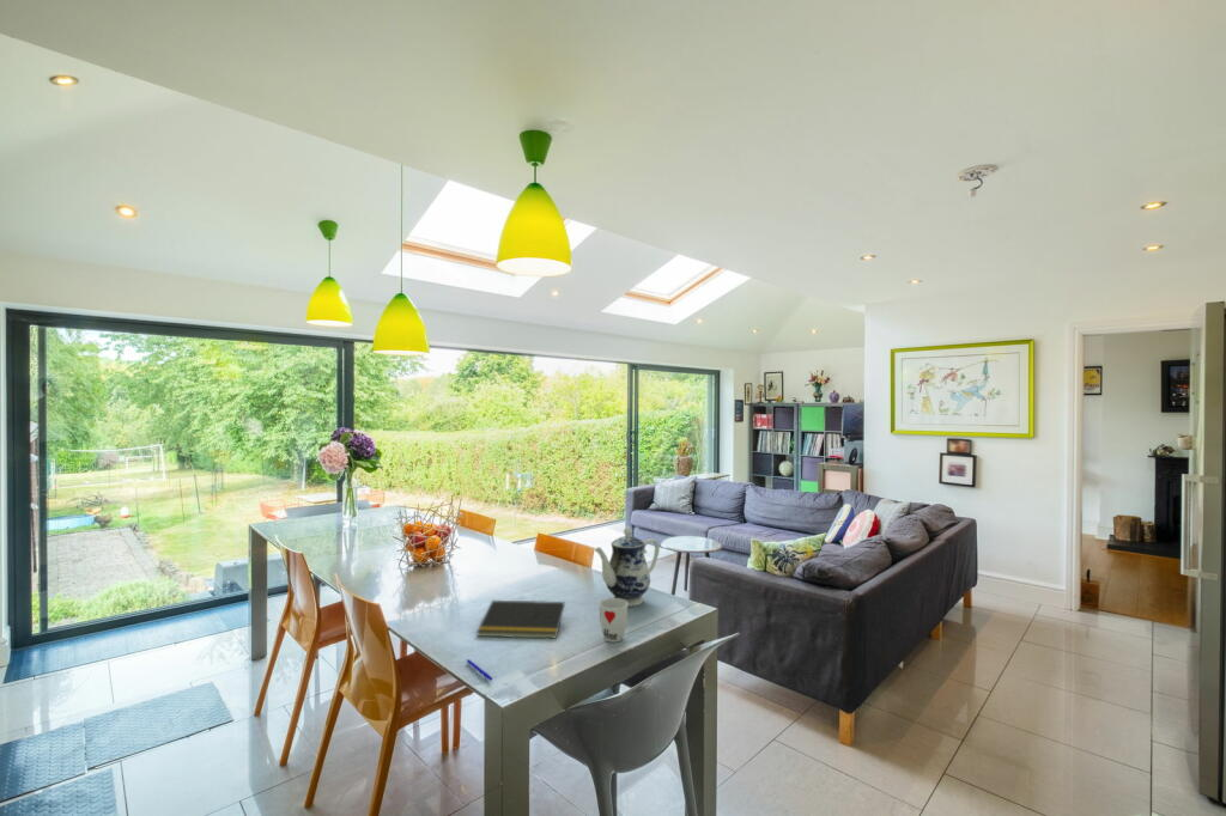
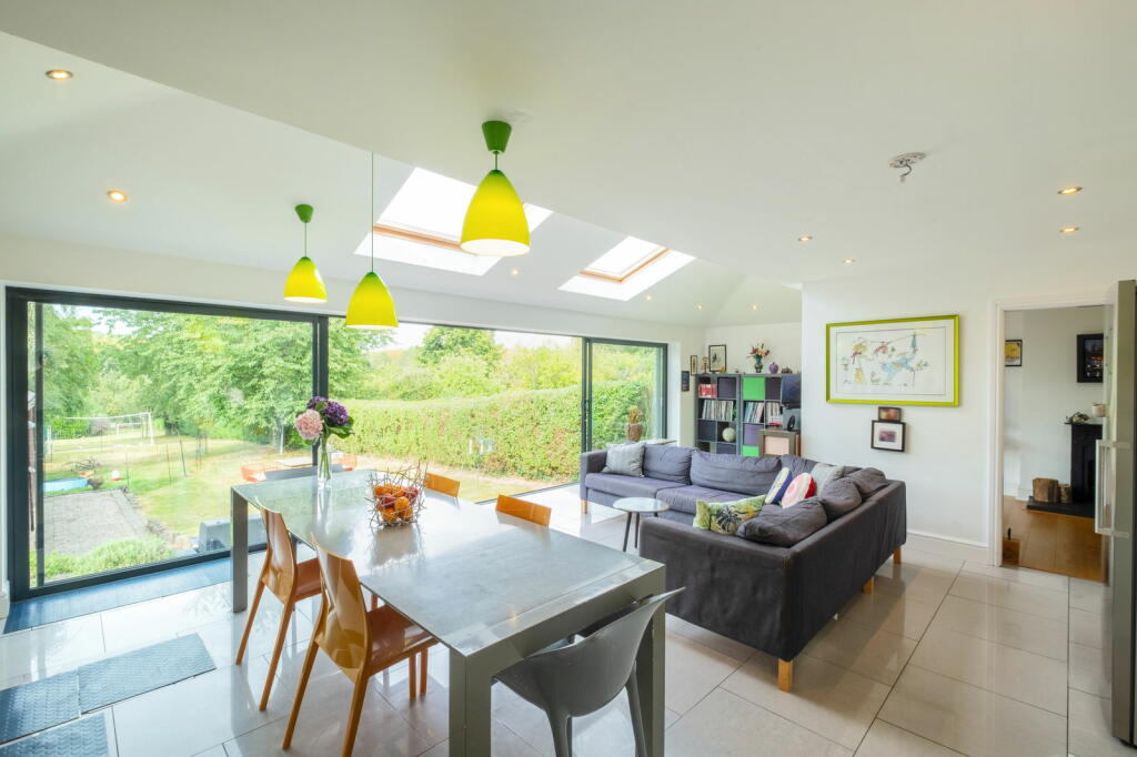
- cup [599,597,629,644]
- pen [466,658,493,682]
- notepad [475,599,566,639]
- teapot [594,526,661,608]
